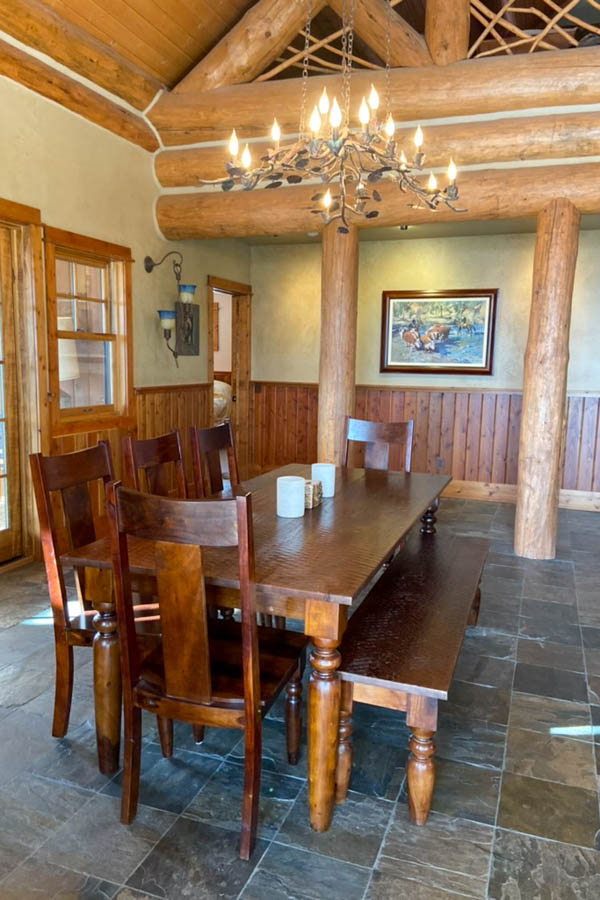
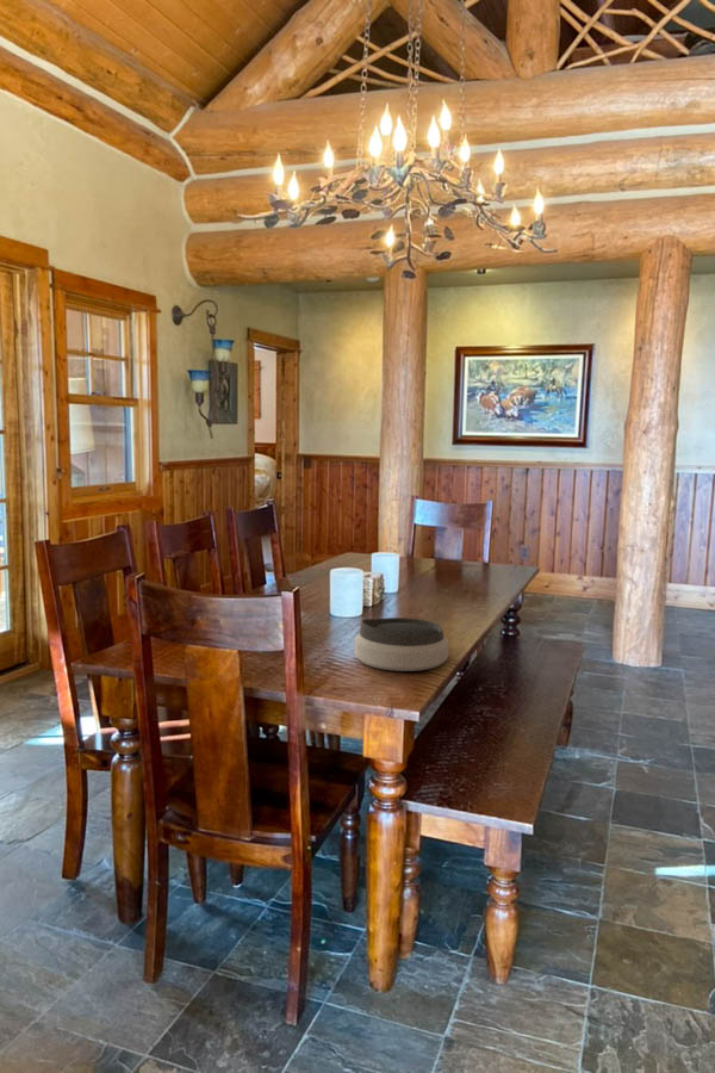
+ bowl [354,616,449,672]
